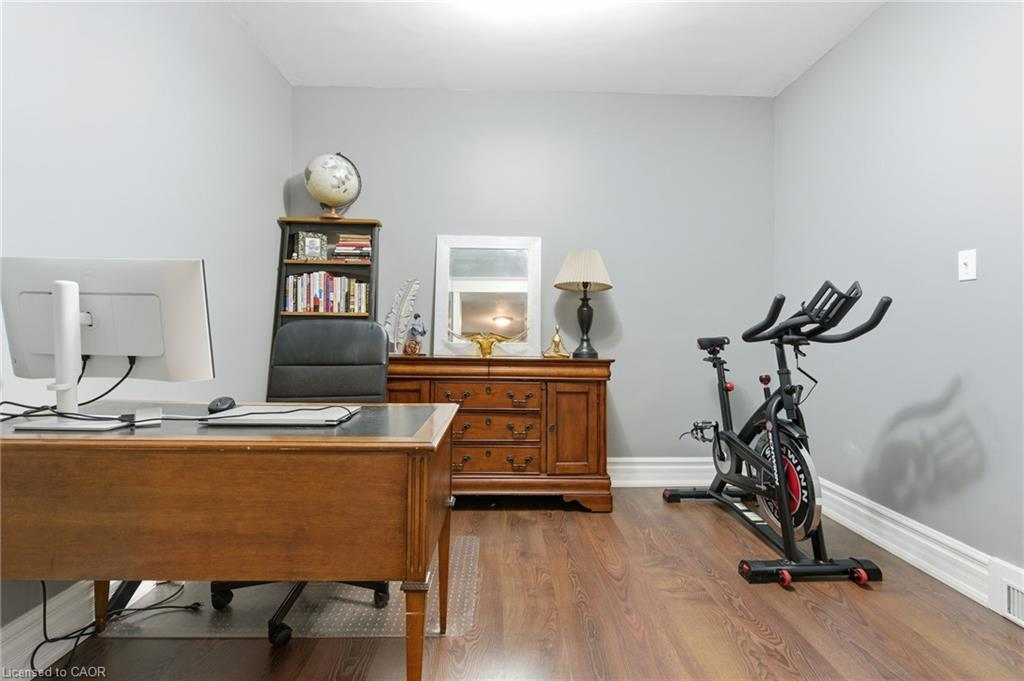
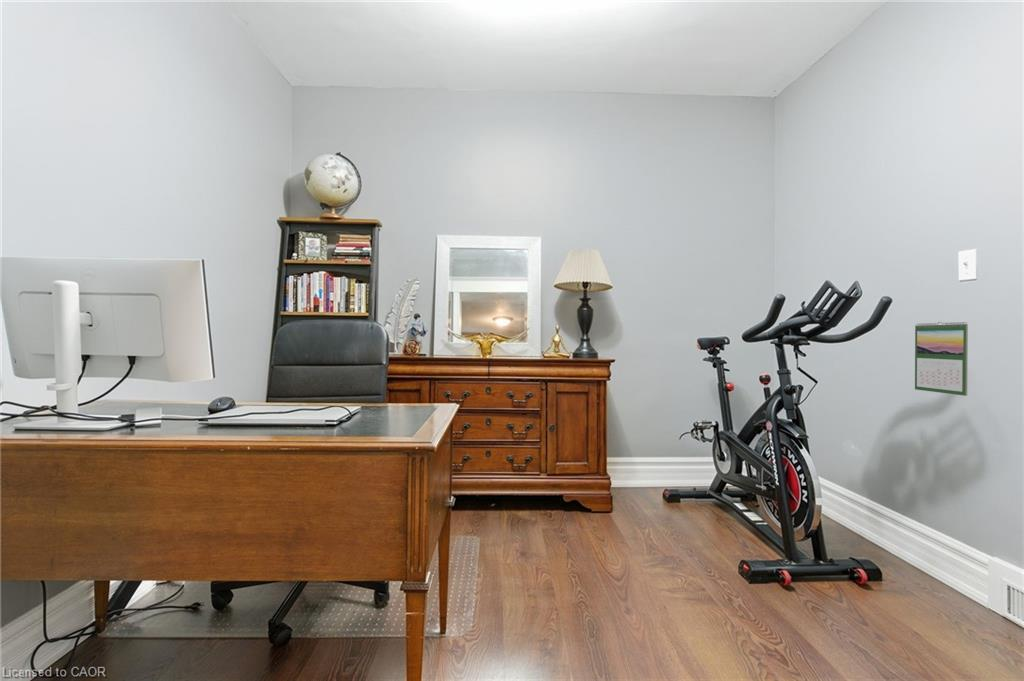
+ calendar [914,321,969,397]
